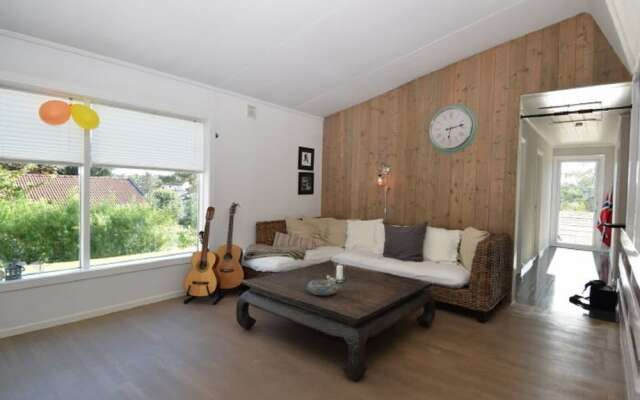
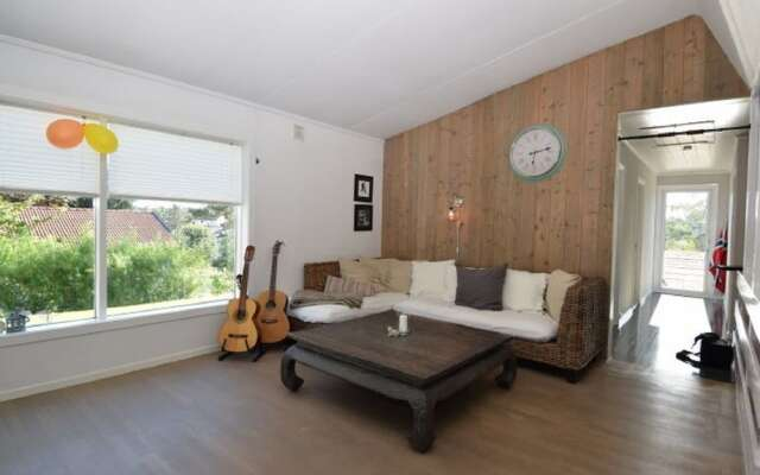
- decorative bowl [306,279,339,297]
